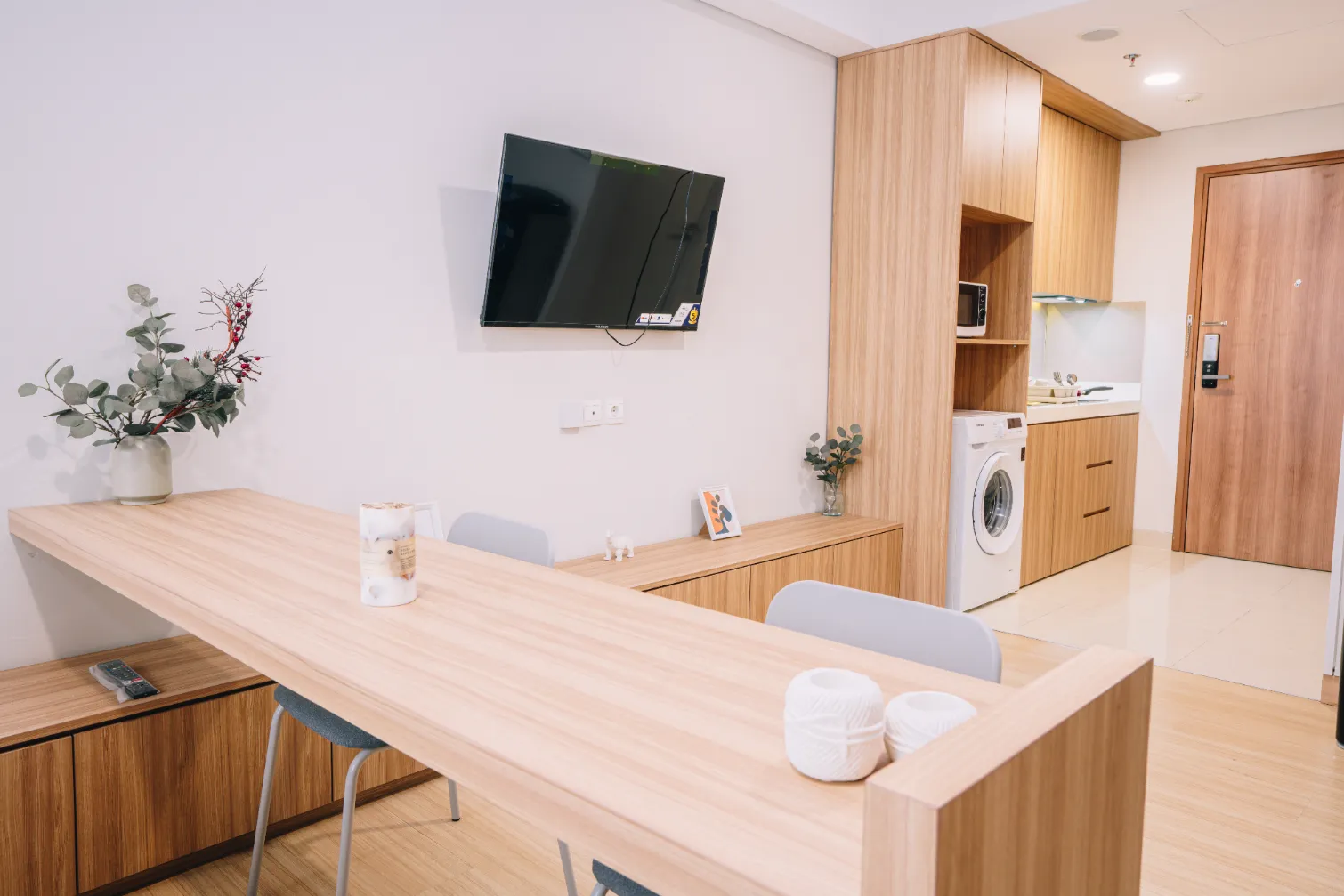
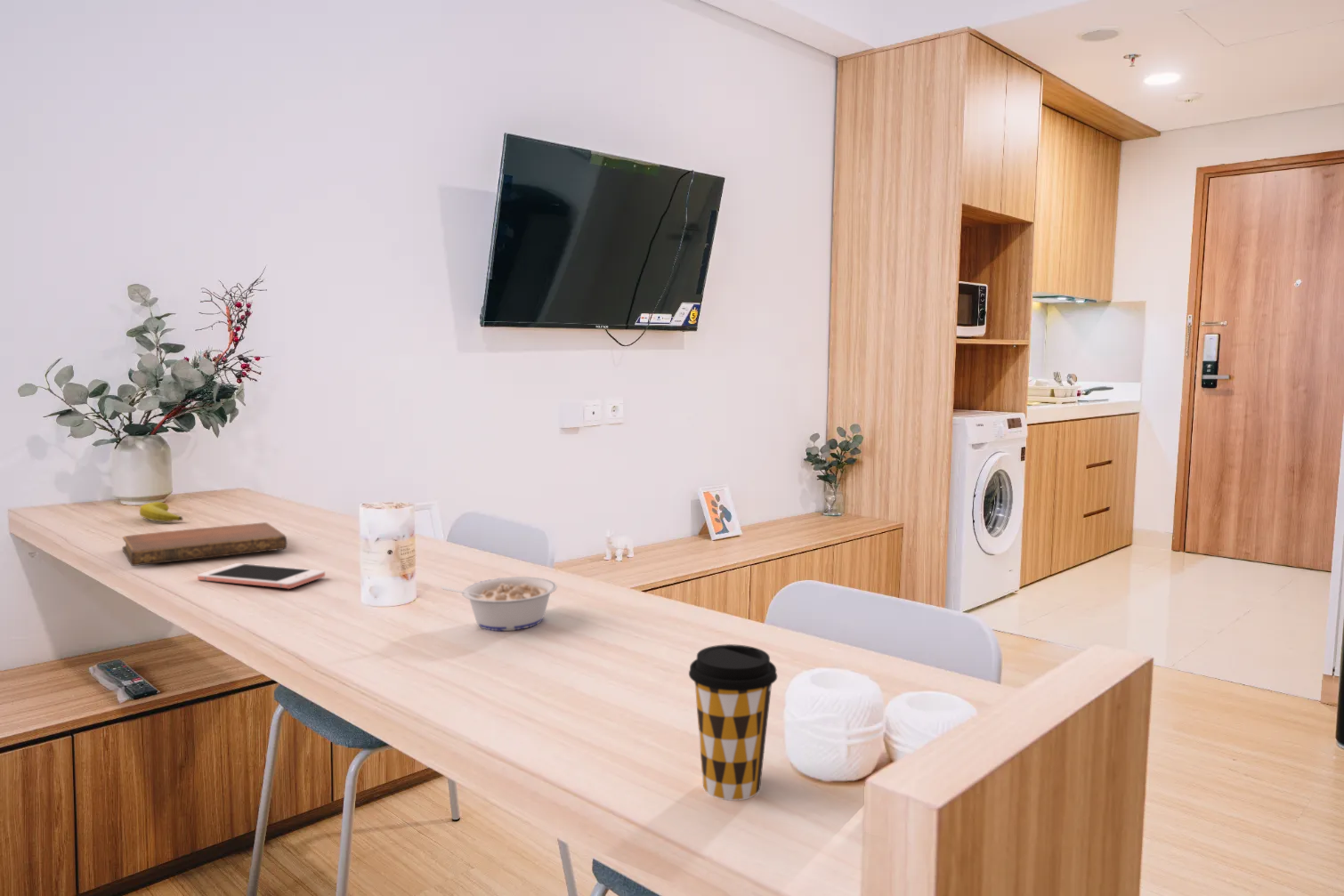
+ banana [139,501,183,522]
+ notebook [121,521,287,567]
+ cell phone [197,562,326,590]
+ coffee cup [688,643,778,802]
+ legume [440,576,558,632]
